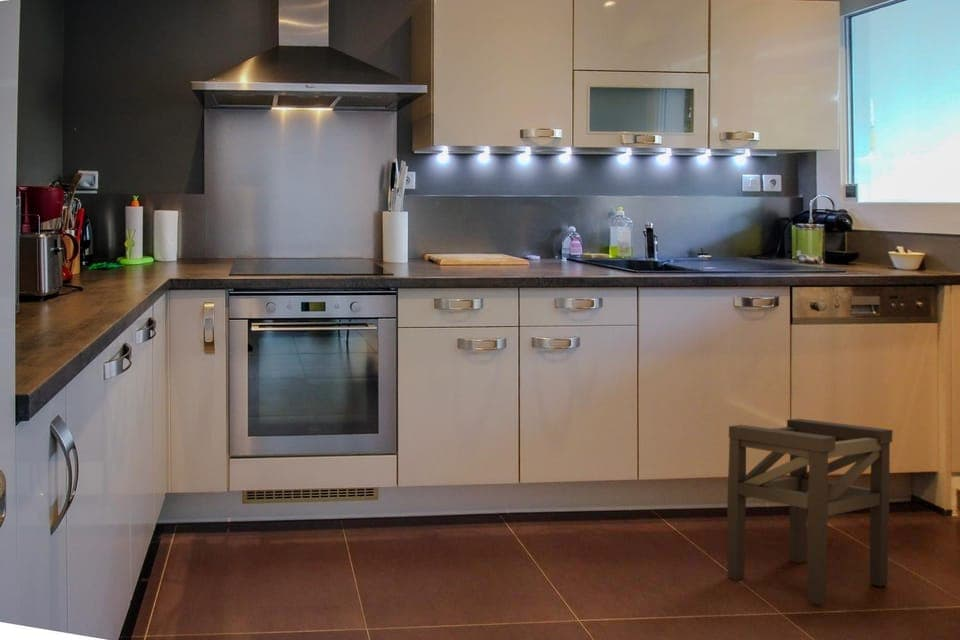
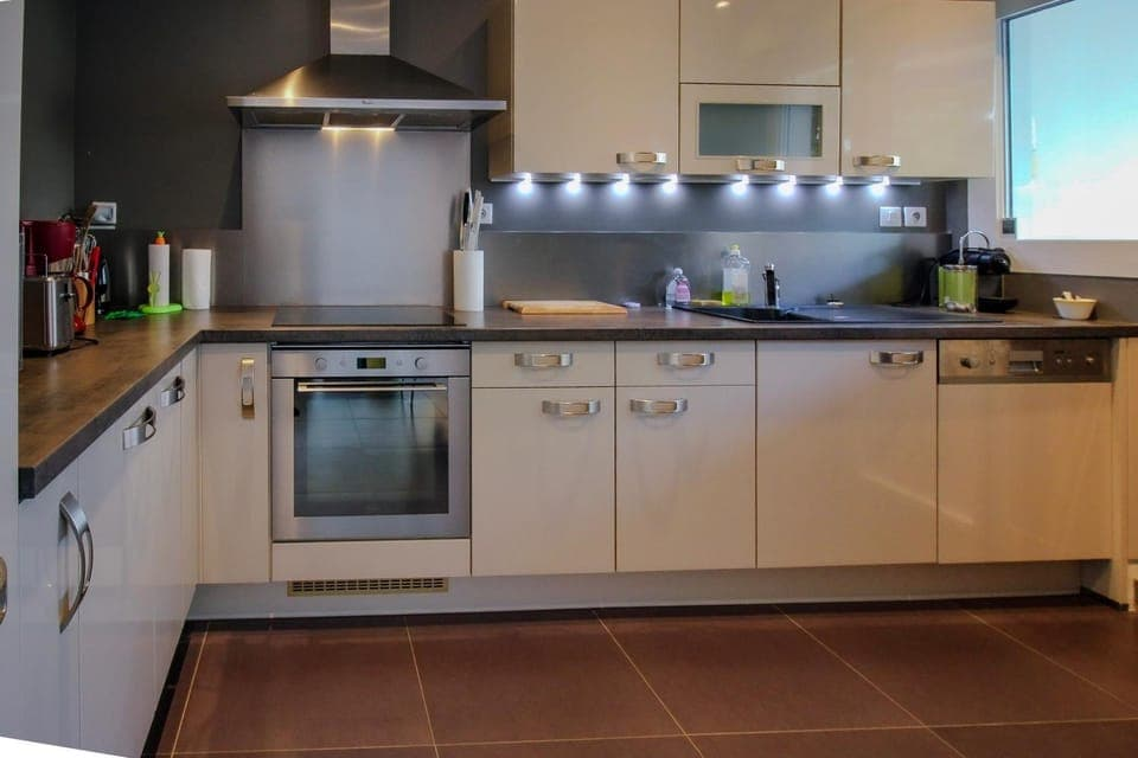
- stool [726,418,894,604]
